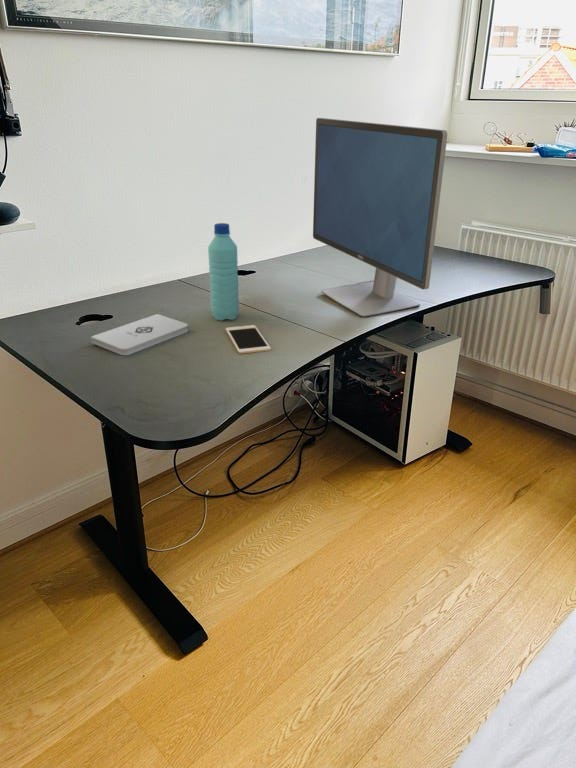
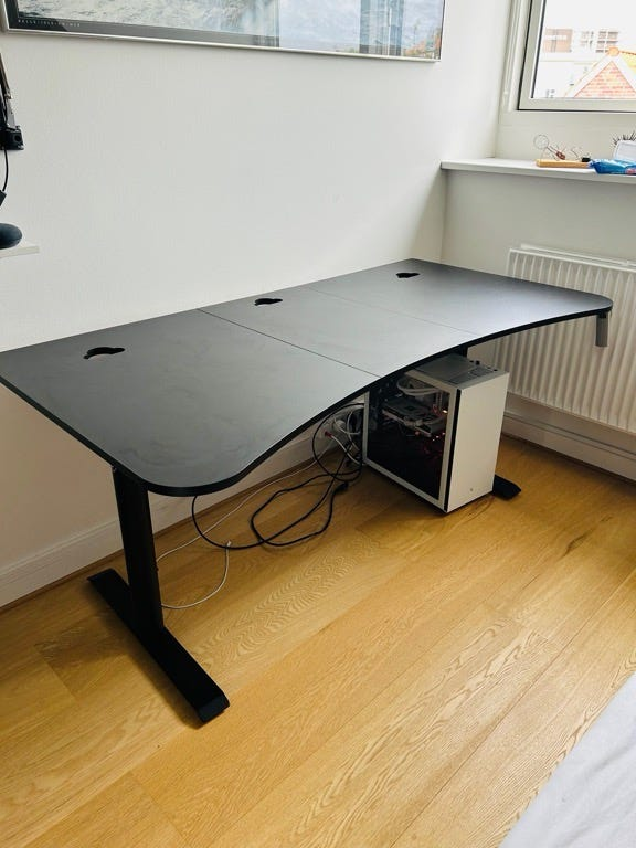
- cell phone [225,324,272,355]
- water bottle [207,222,240,322]
- notepad [90,313,189,356]
- monitor [312,117,448,318]
